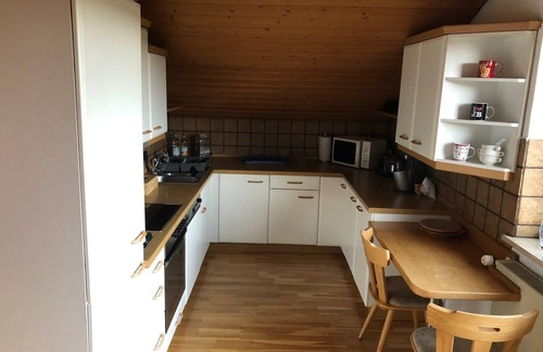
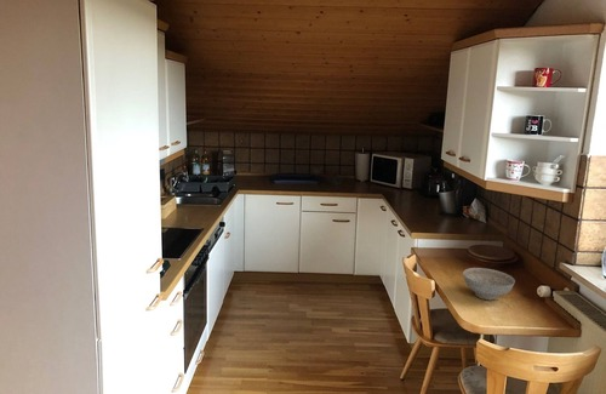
+ decorative bowl [462,267,516,301]
